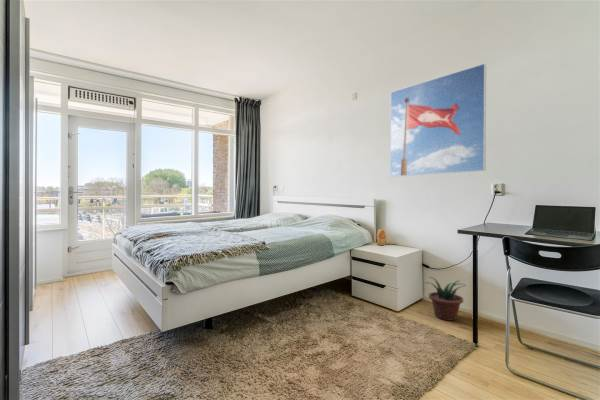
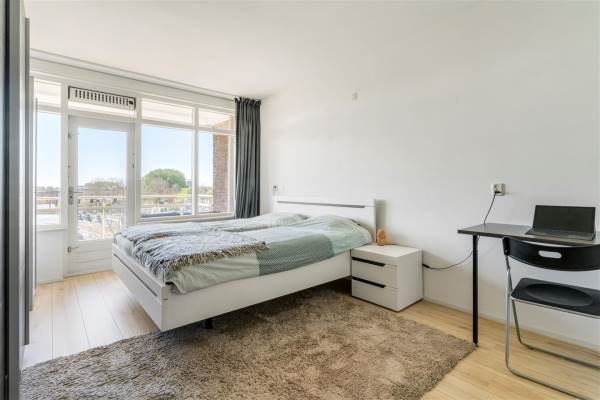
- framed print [389,62,487,178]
- potted plant [426,276,467,322]
